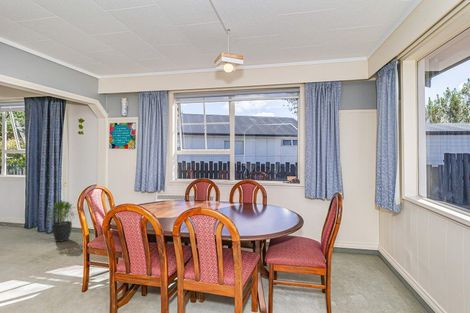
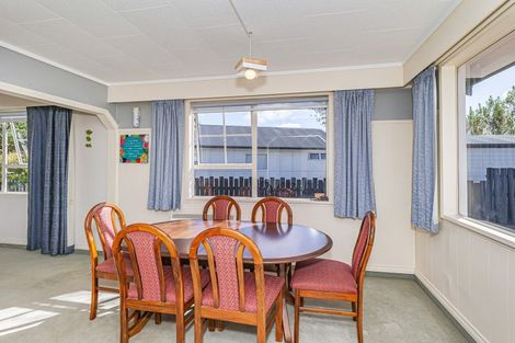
- potted plant [47,199,79,243]
